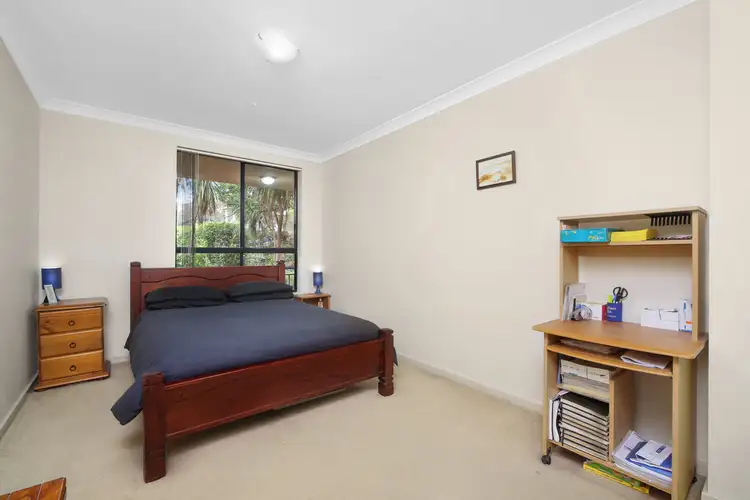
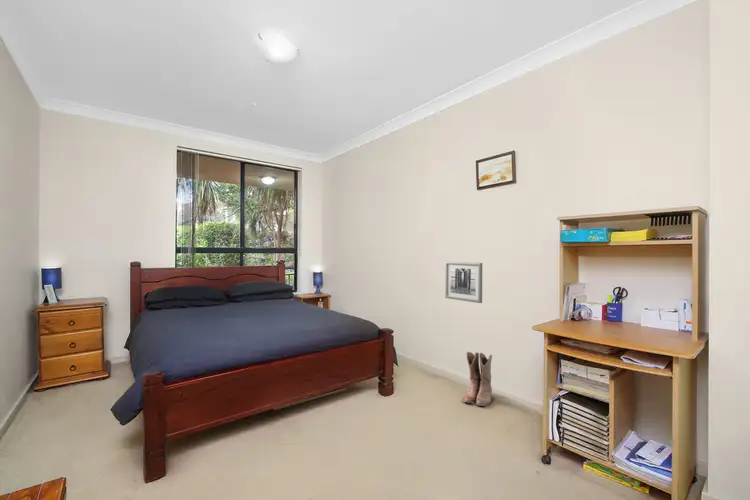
+ wall art [444,261,483,304]
+ boots [461,351,493,407]
